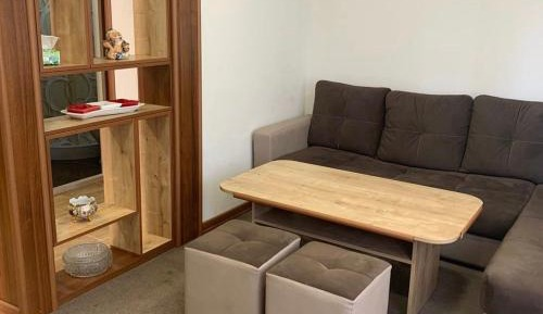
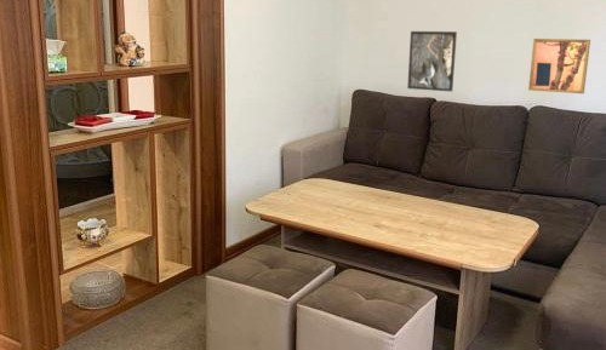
+ wall art [527,38,591,94]
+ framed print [406,30,458,92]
